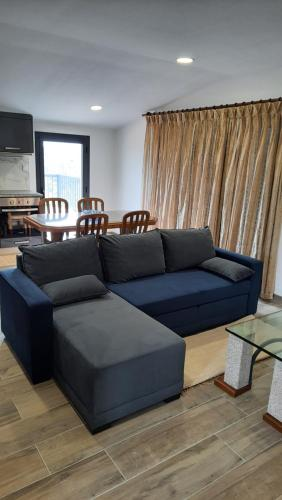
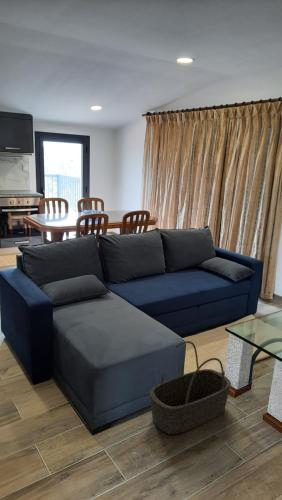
+ basket [149,340,232,435]
